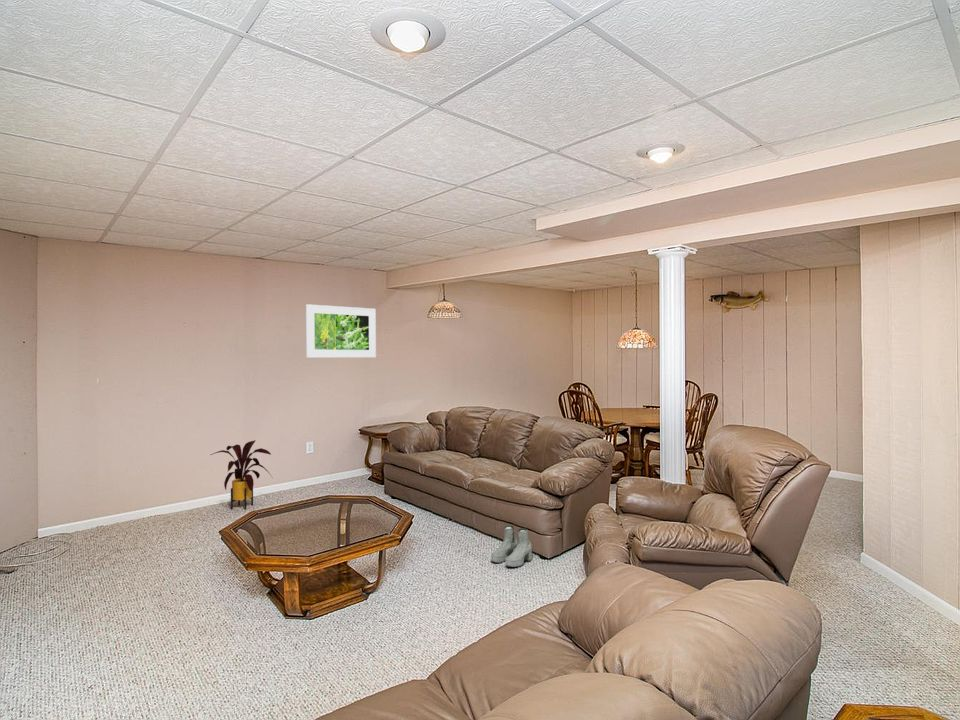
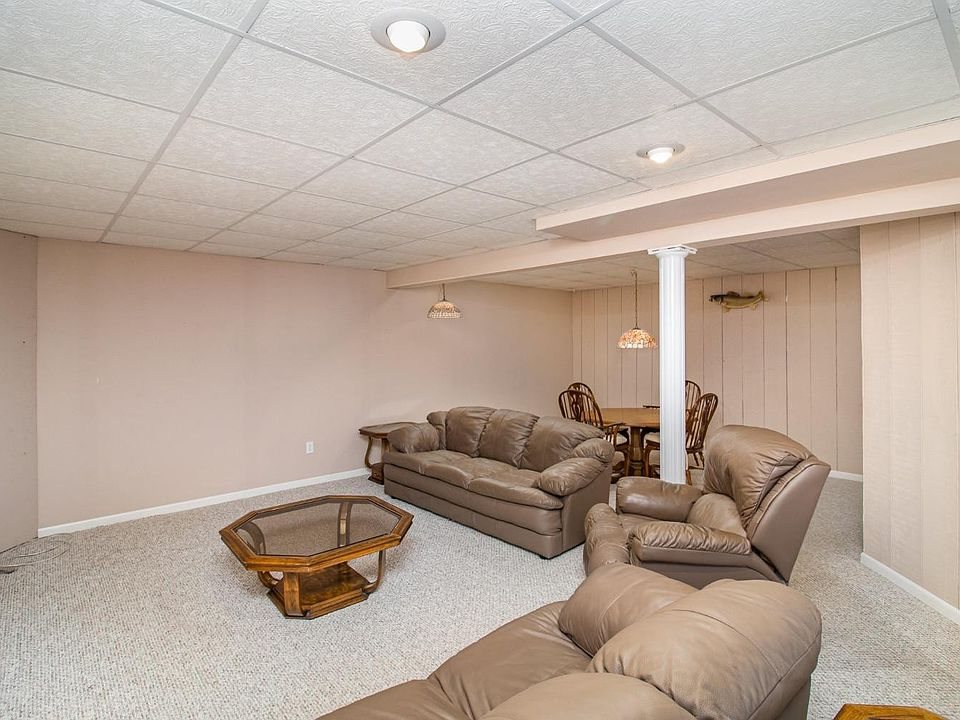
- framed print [305,303,377,359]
- house plant [210,439,274,510]
- boots [490,524,533,568]
